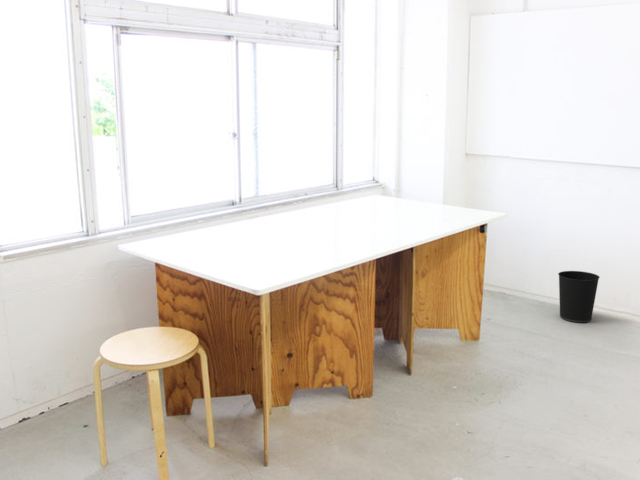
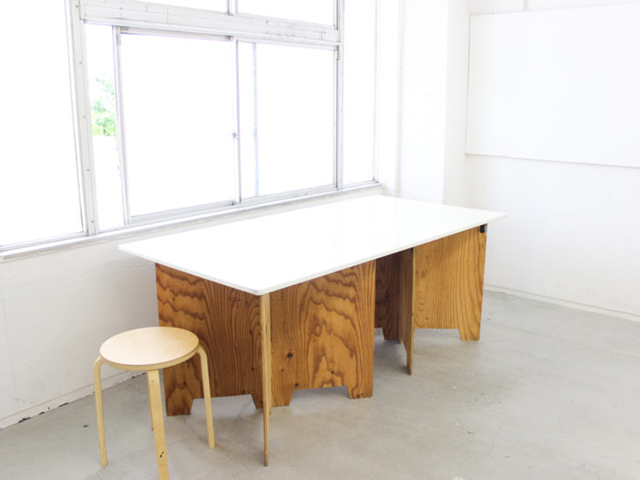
- wastebasket [557,270,601,323]
